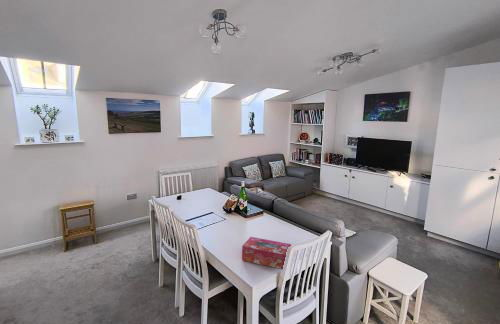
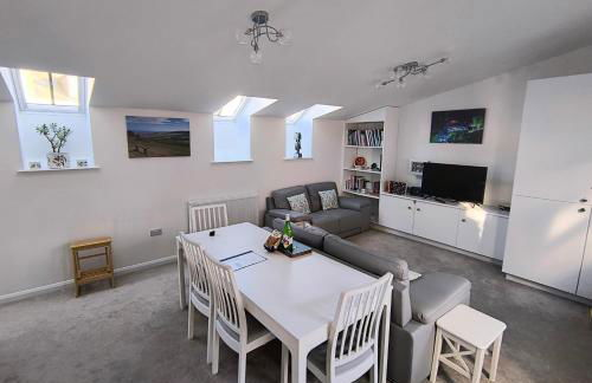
- tissue box [241,236,292,270]
